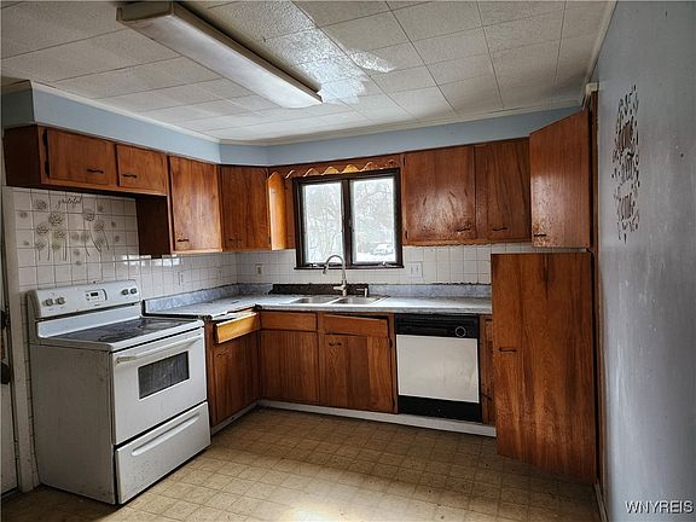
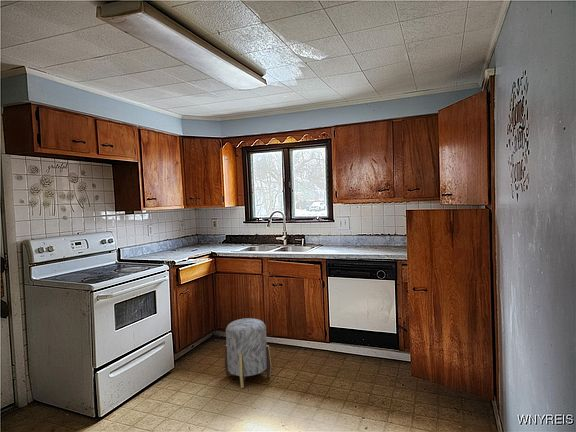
+ stool [224,317,272,389]
